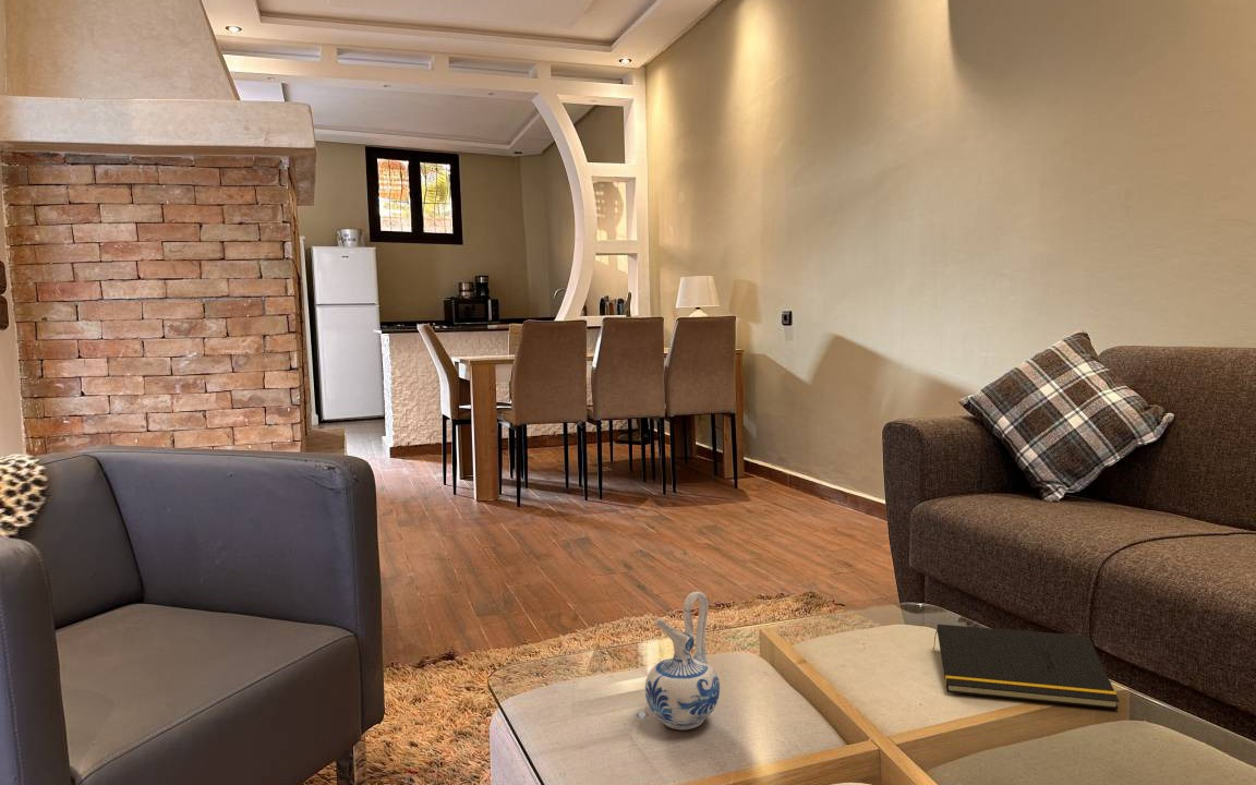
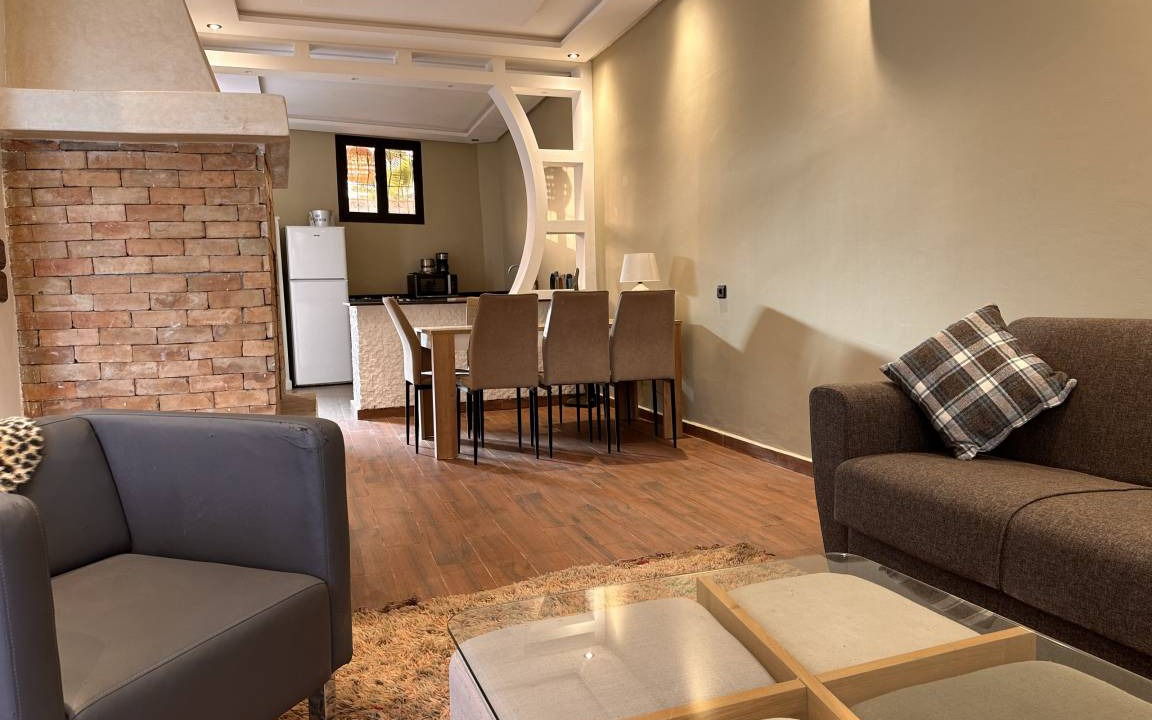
- ceramic pitcher [644,591,721,730]
- notepad [932,624,1120,710]
